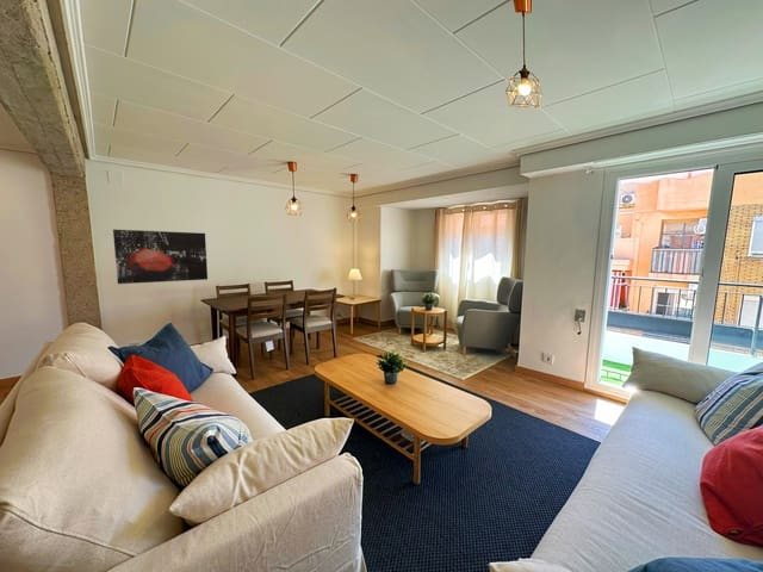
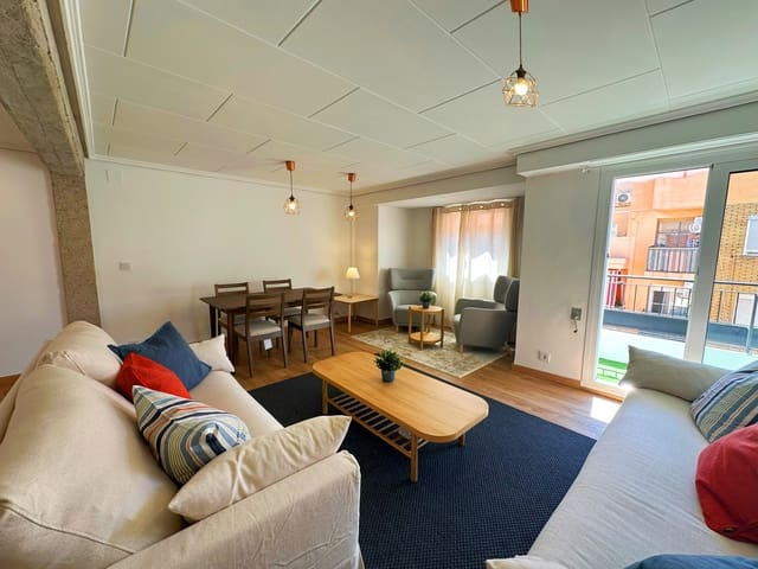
- wall art [112,229,209,285]
